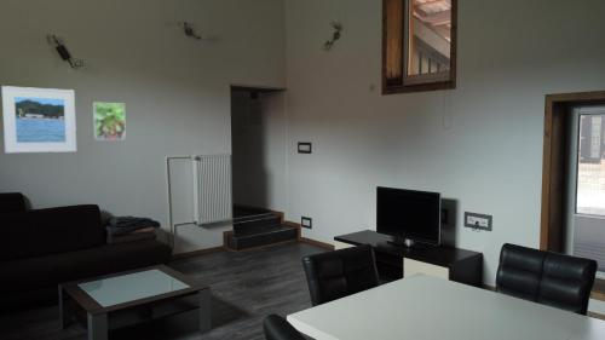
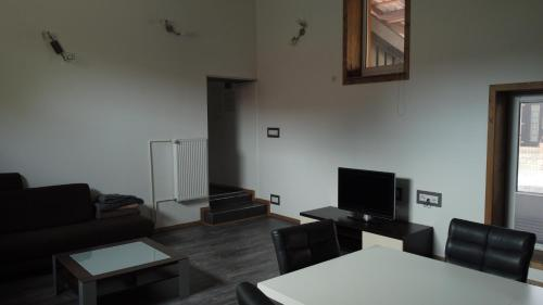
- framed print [0,85,77,154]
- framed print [92,102,127,140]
